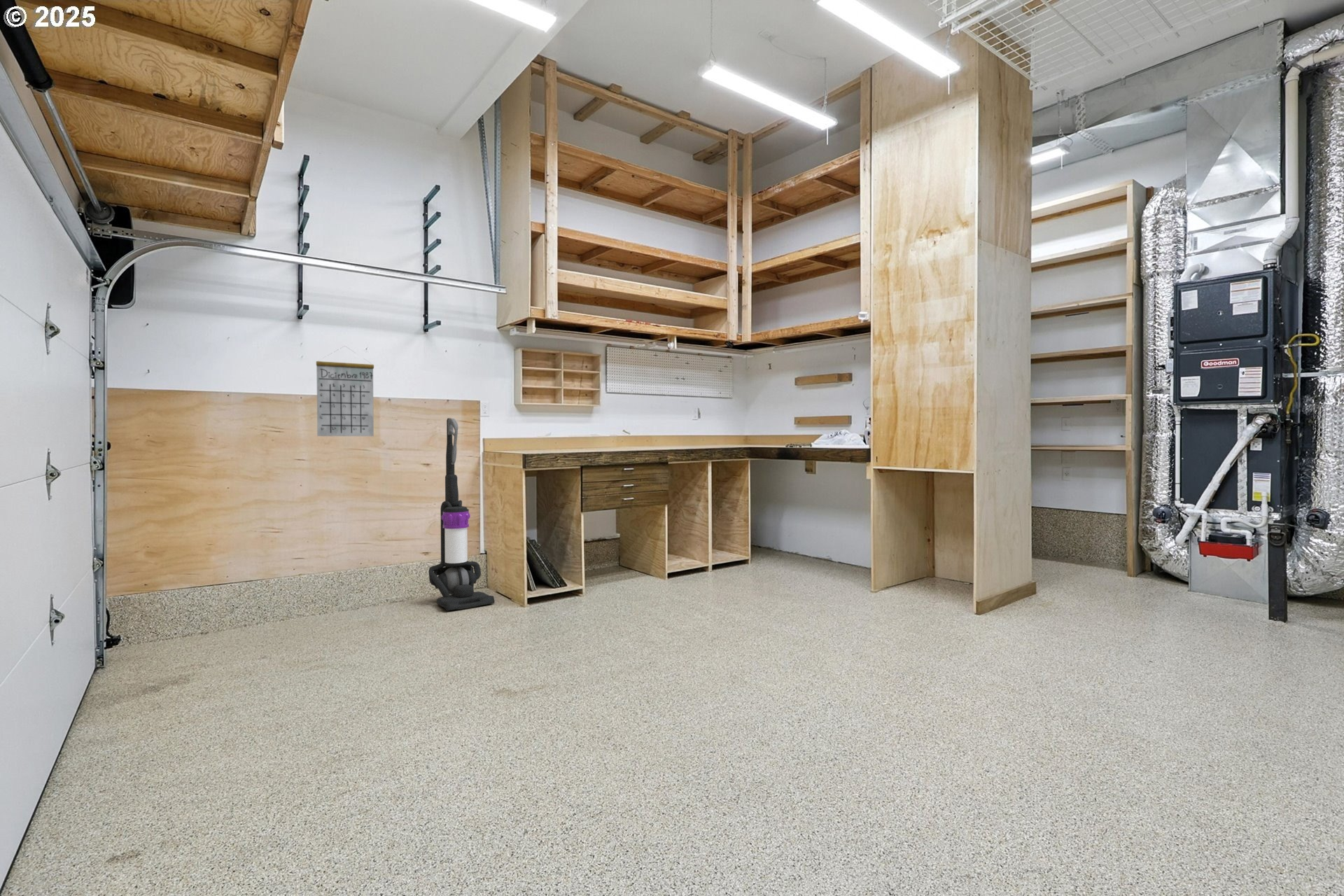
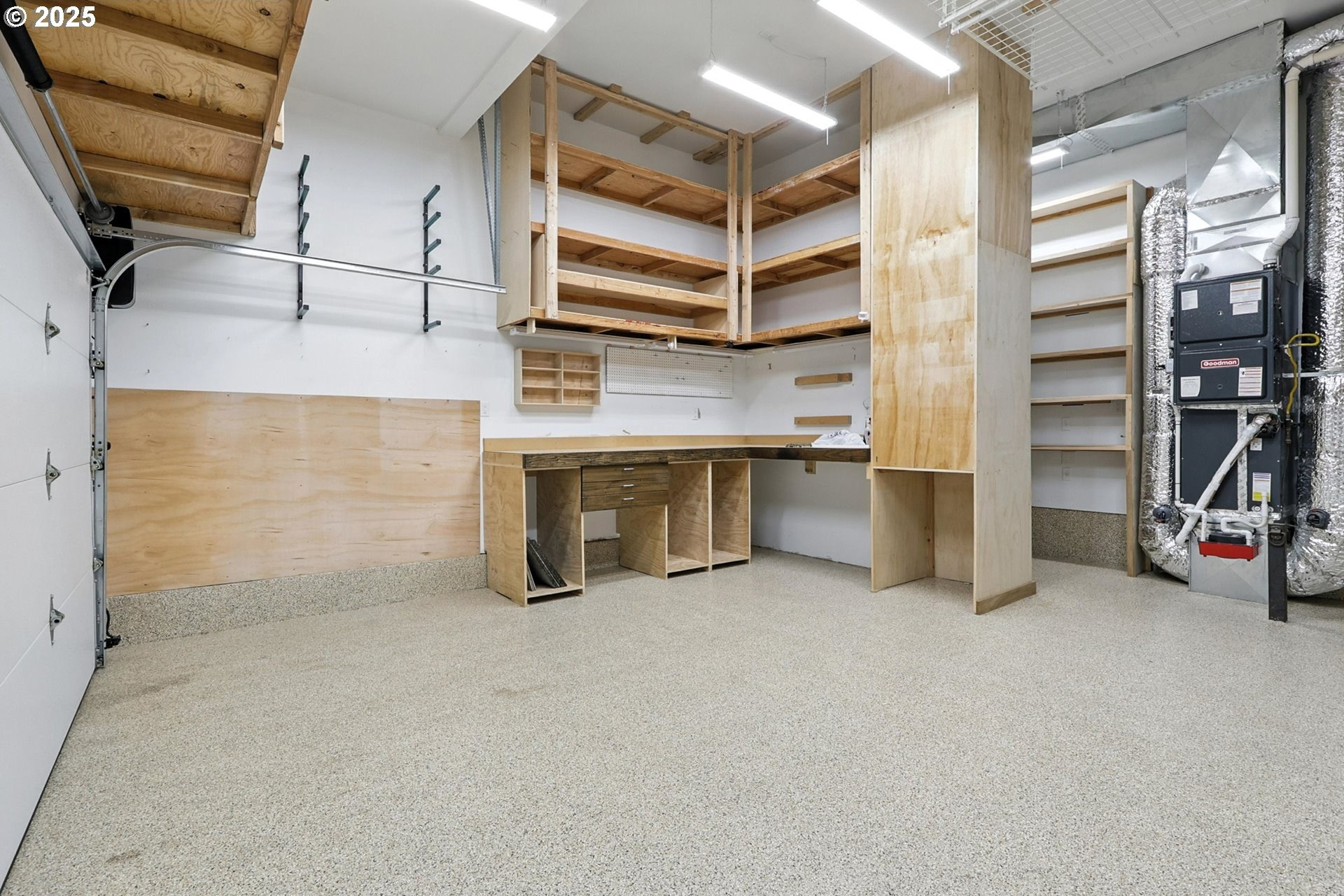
- calendar [316,345,374,437]
- vacuum cleaner [428,417,496,611]
